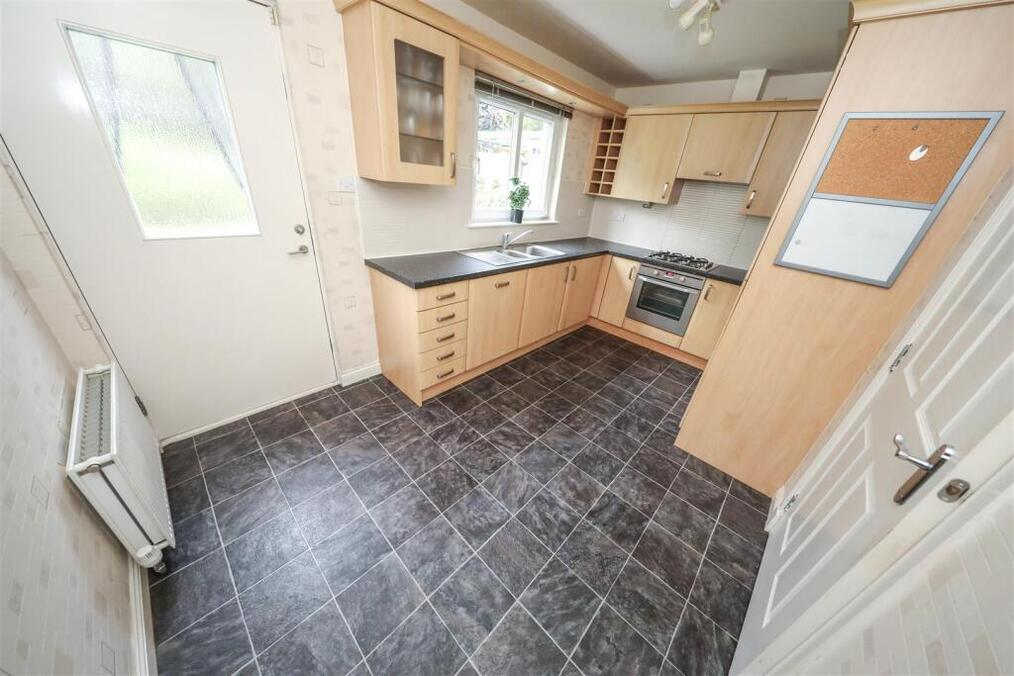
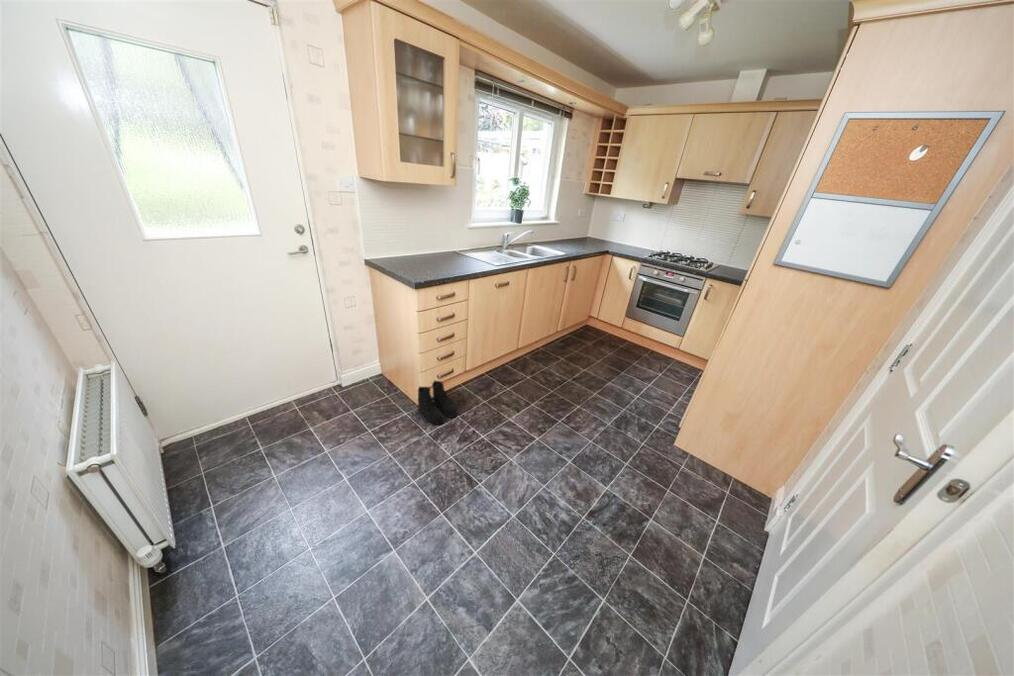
+ boots [417,379,459,426]
